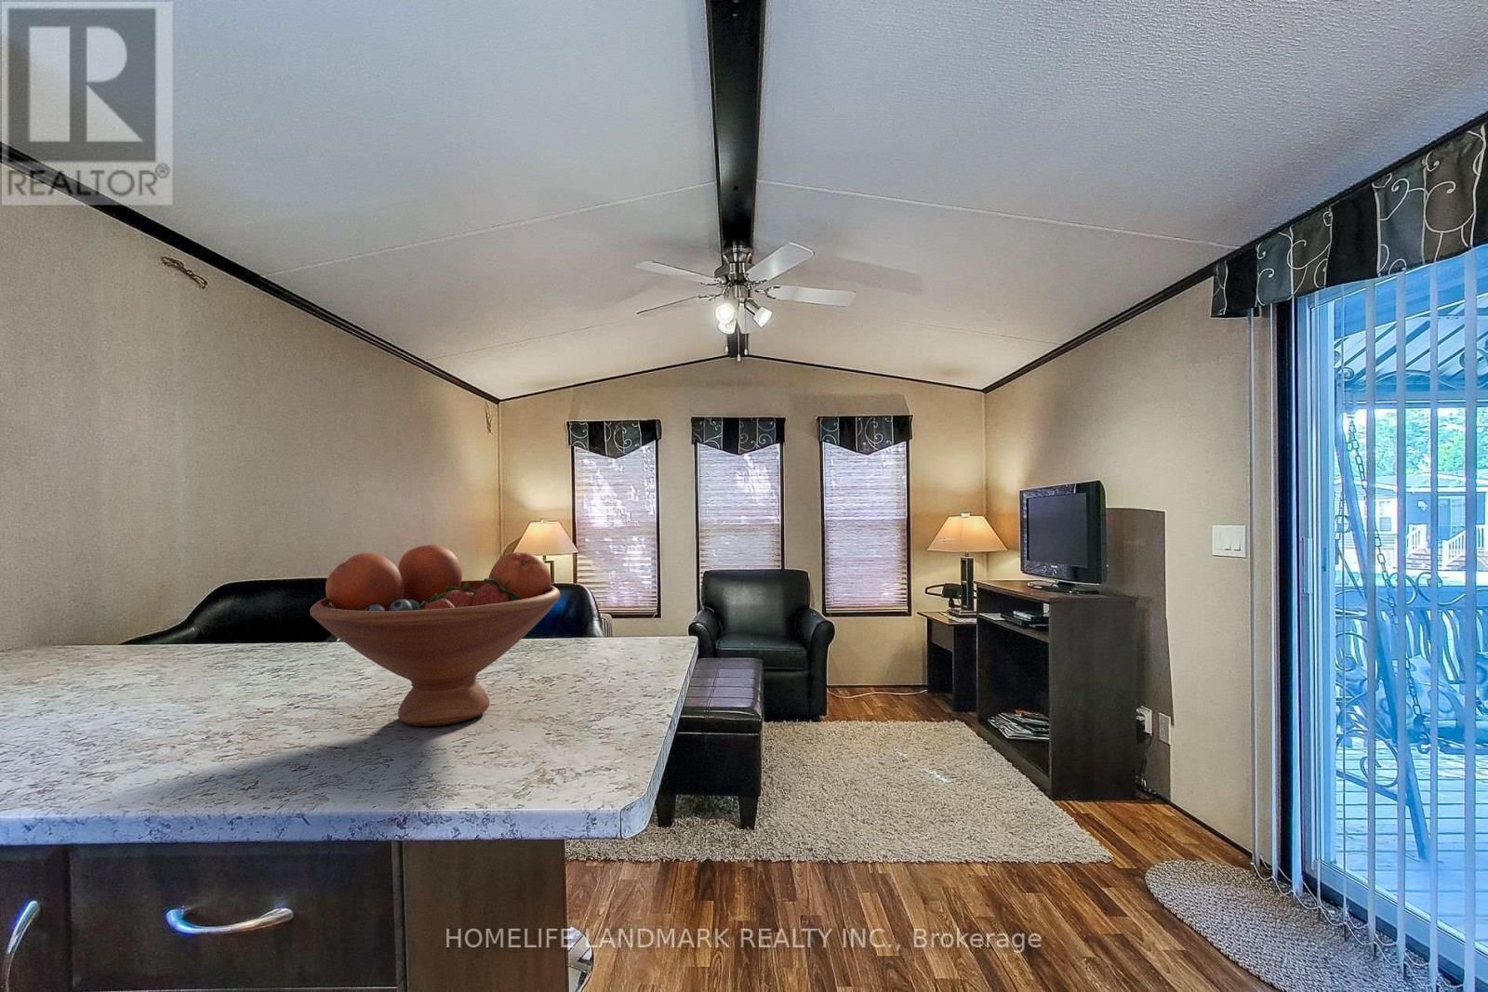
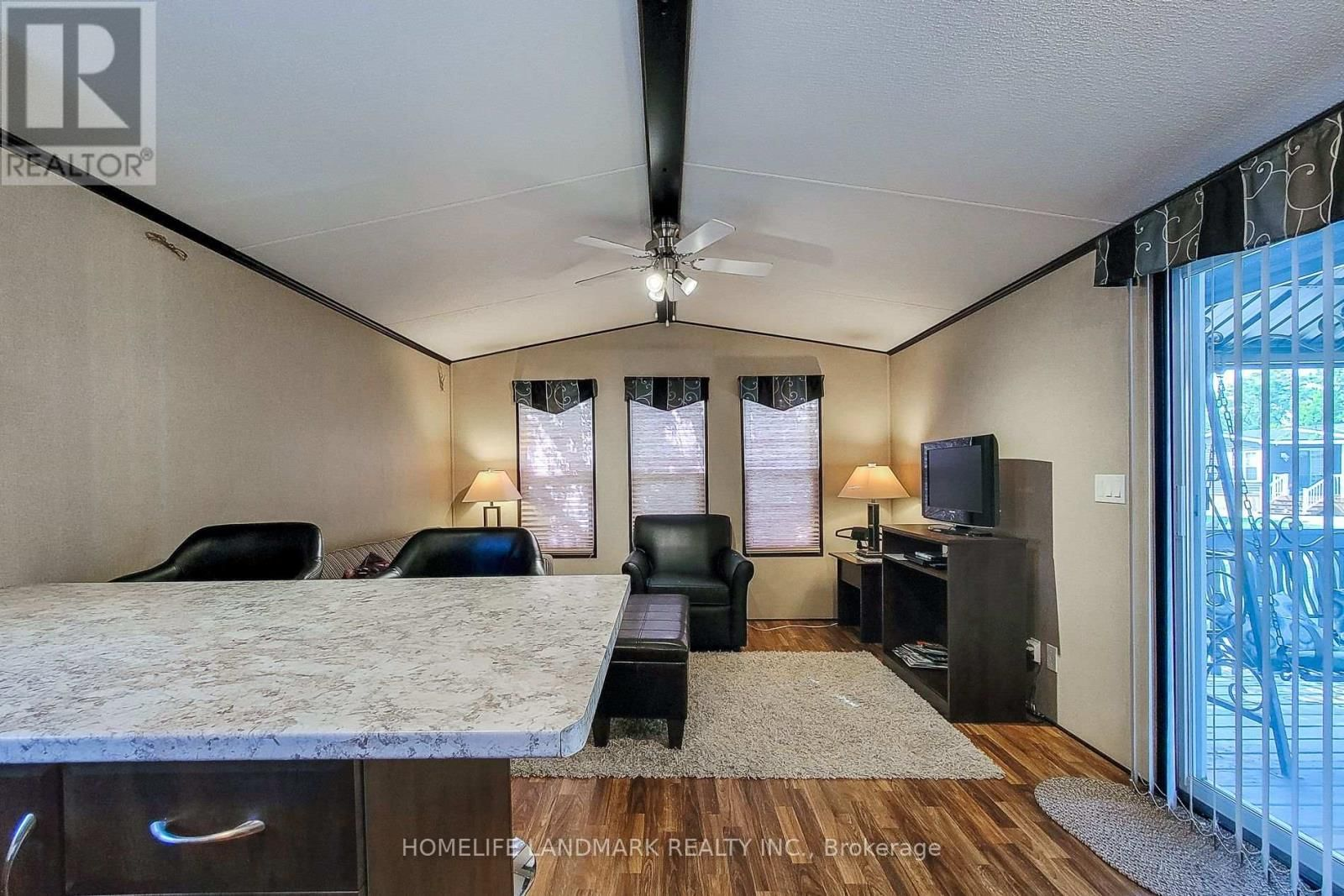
- fruit bowl [309,544,561,727]
